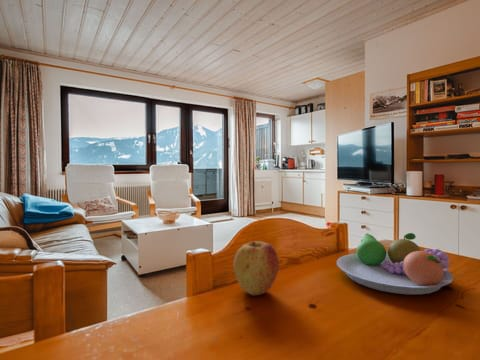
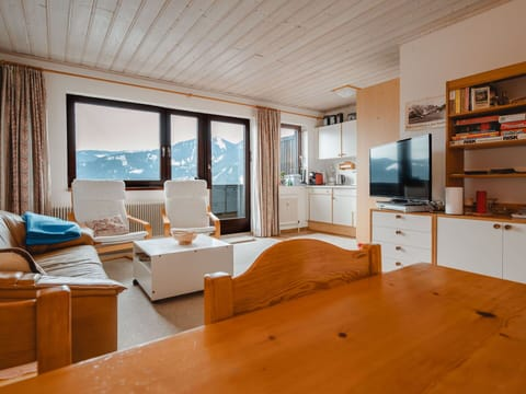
- fruit bowl [335,232,455,295]
- apple [233,241,280,296]
